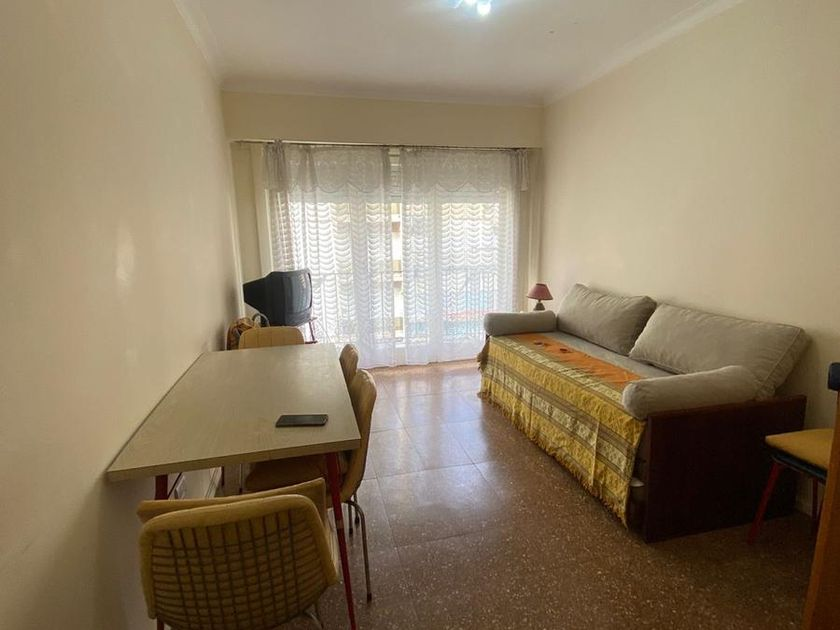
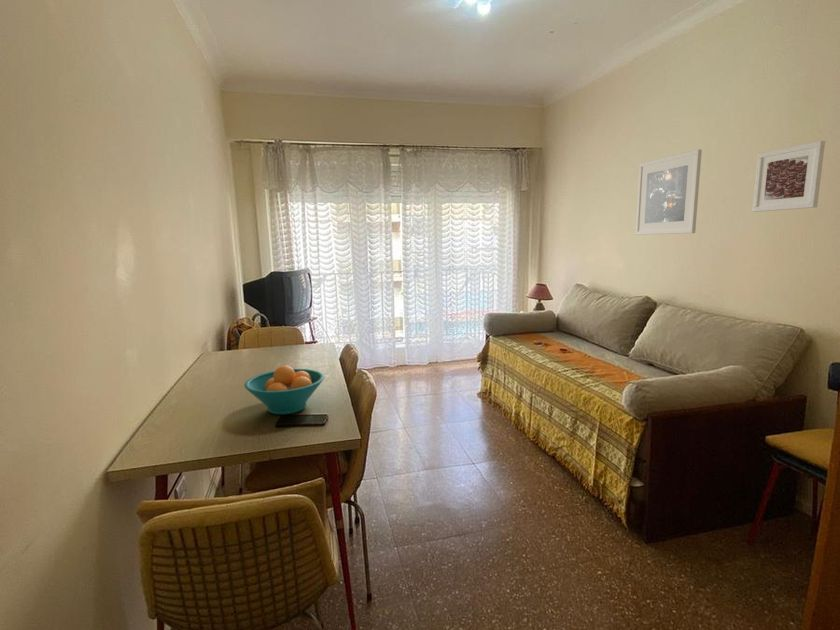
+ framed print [751,140,826,213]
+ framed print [634,148,703,236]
+ fruit bowl [243,364,325,415]
